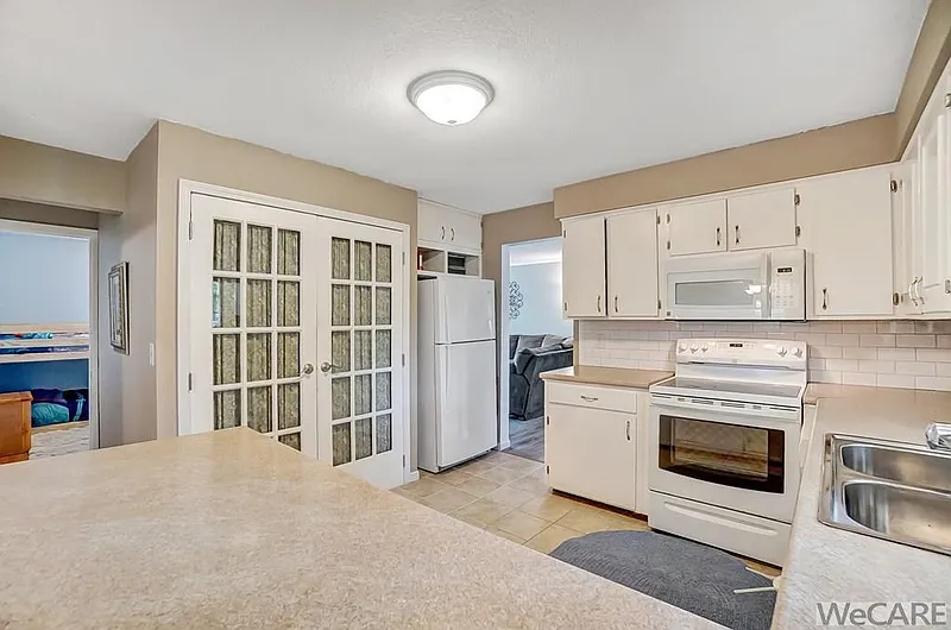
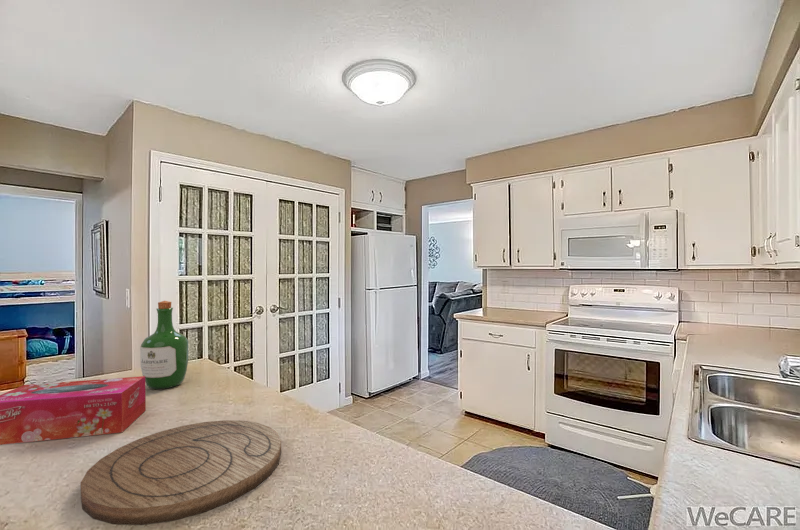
+ cutting board [80,419,282,526]
+ wine bottle [139,300,189,390]
+ tissue box [0,375,147,446]
